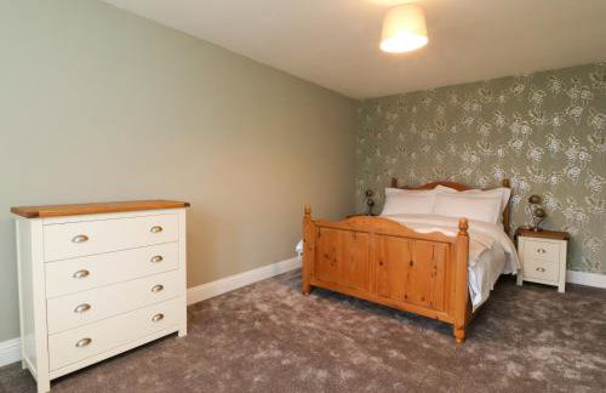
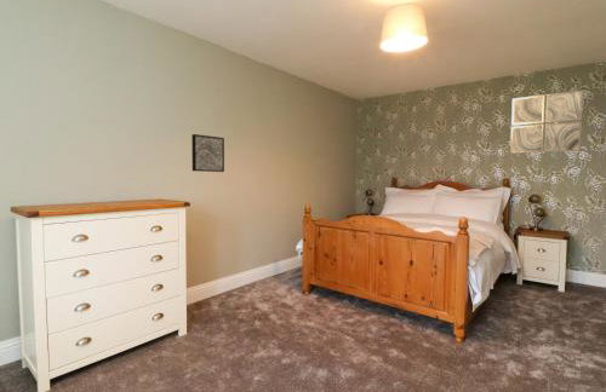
+ wall art [509,90,584,155]
+ wall art [190,133,225,173]
